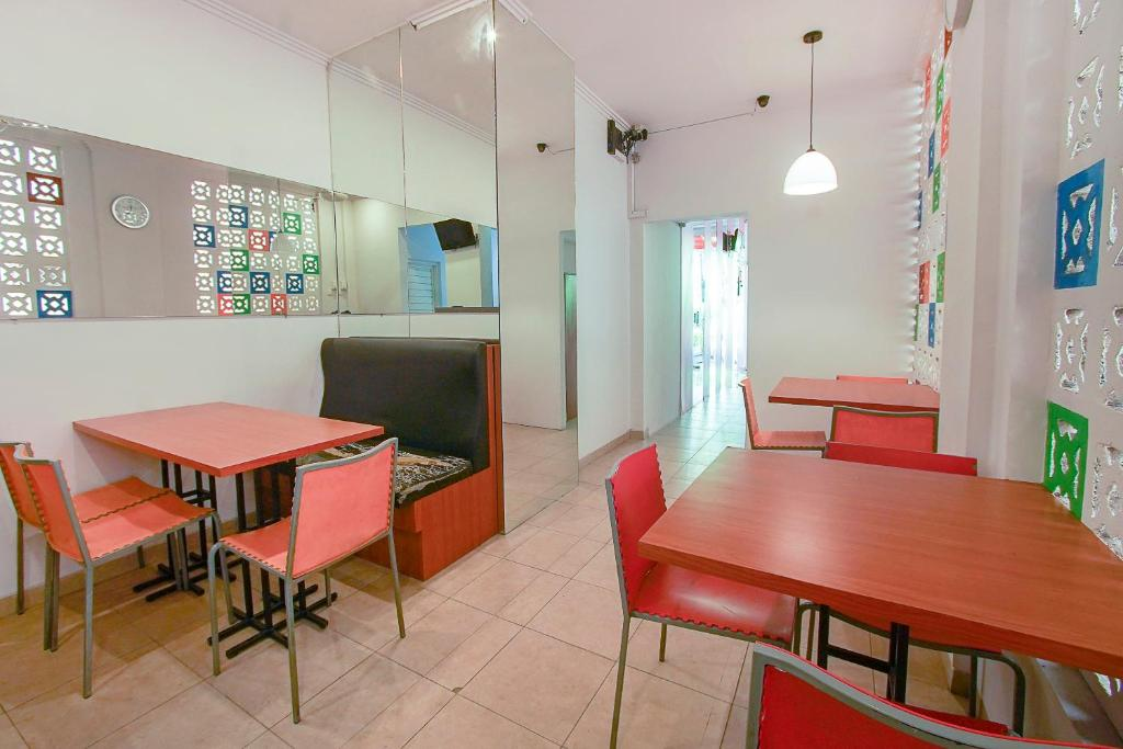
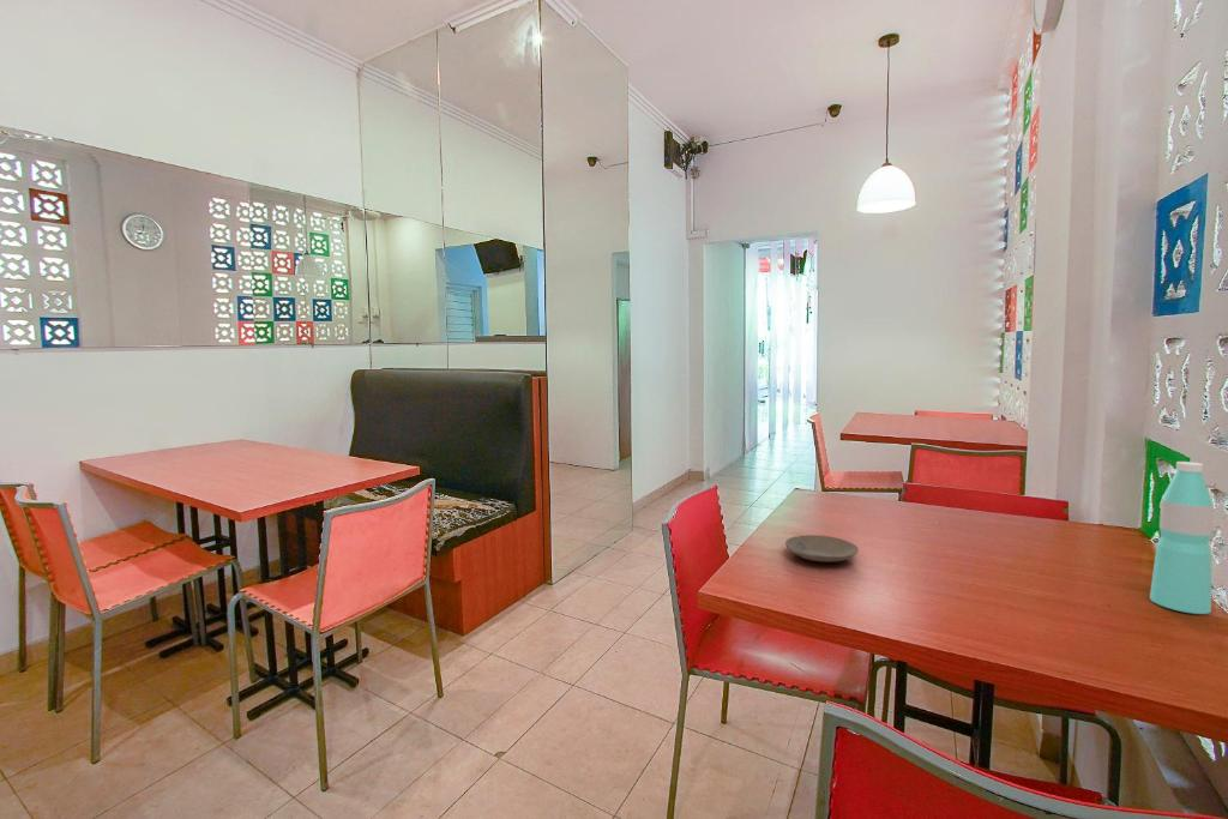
+ water bottle [1149,460,1215,615]
+ plate [784,534,860,564]
